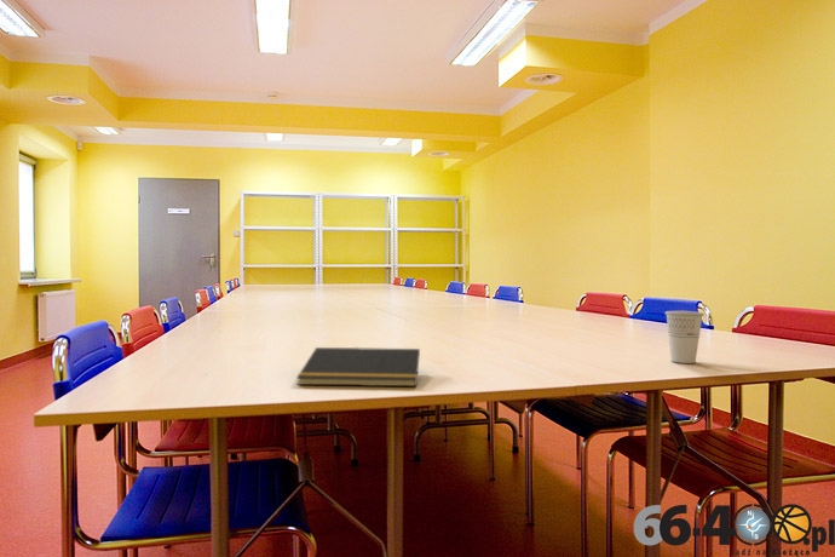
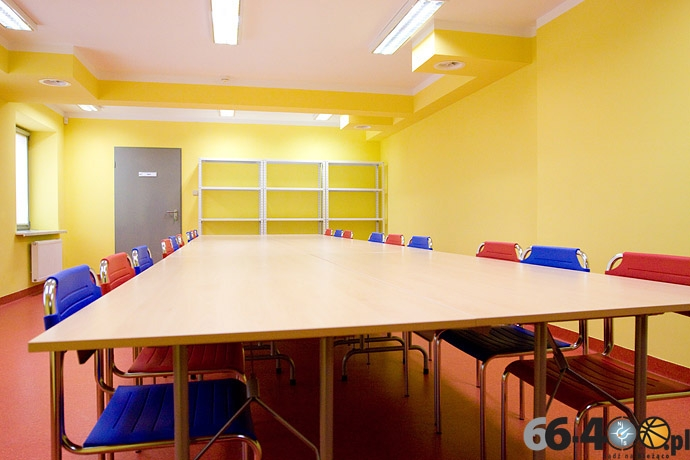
- cup [664,310,706,364]
- notepad [295,346,421,387]
